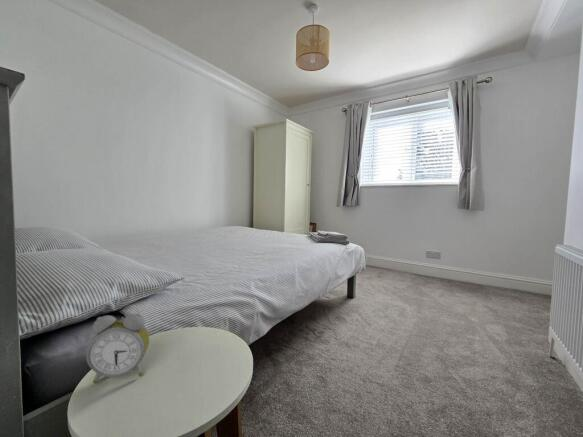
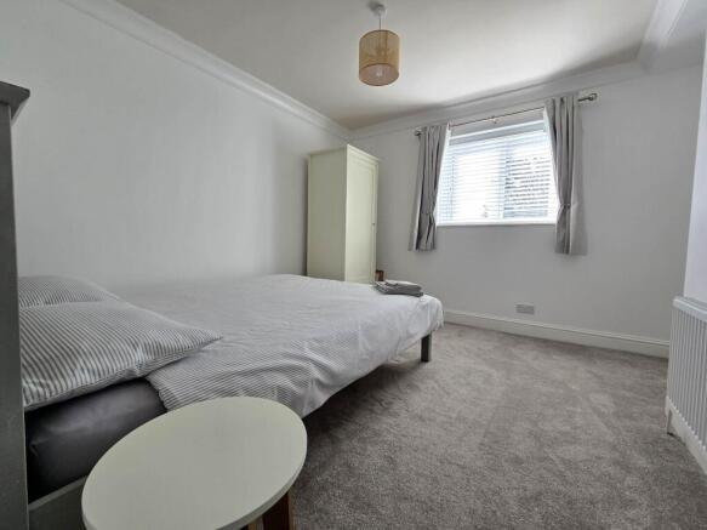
- alarm clock [85,312,150,384]
